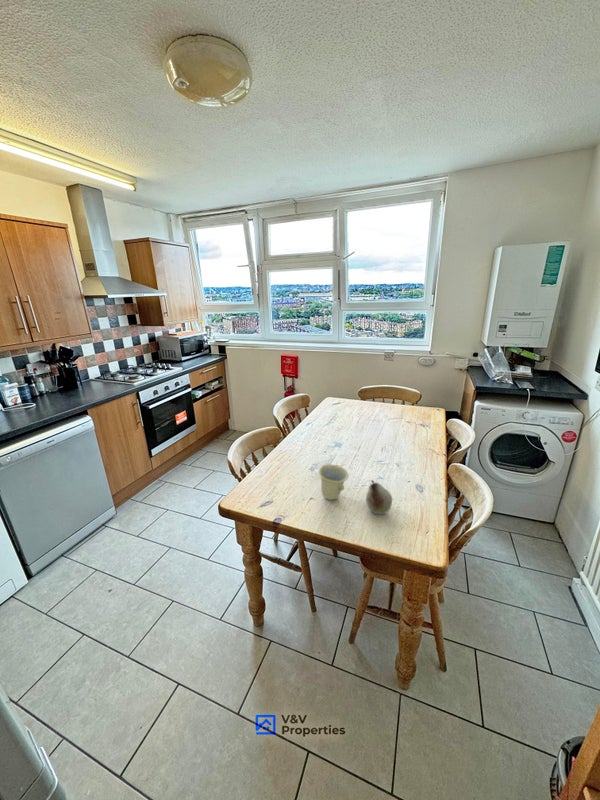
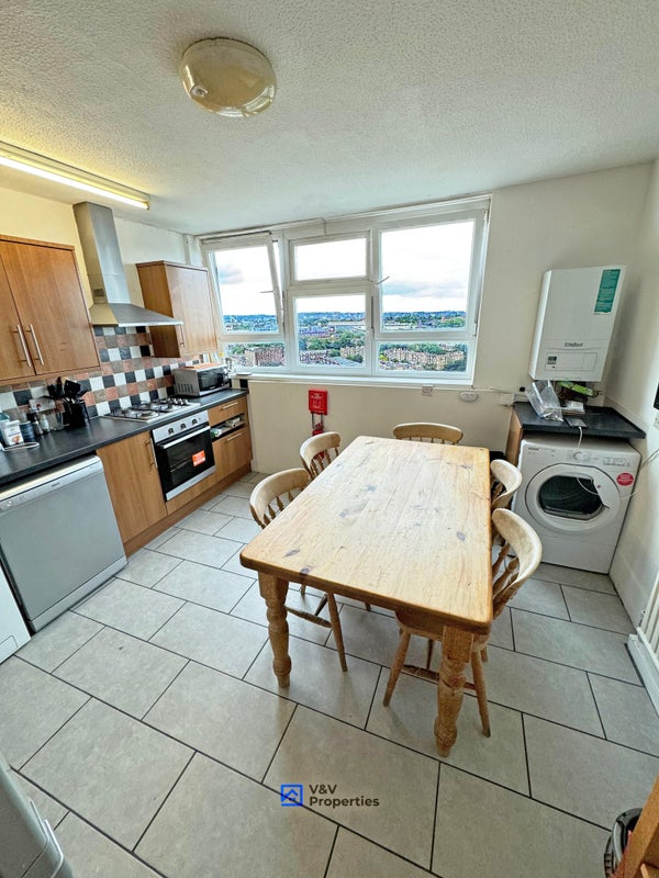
- fruit [365,479,393,515]
- cup [318,464,350,501]
